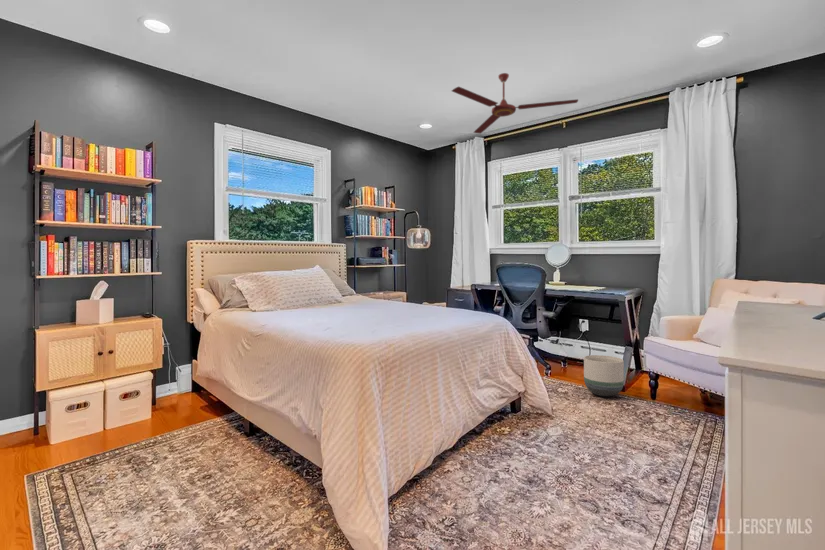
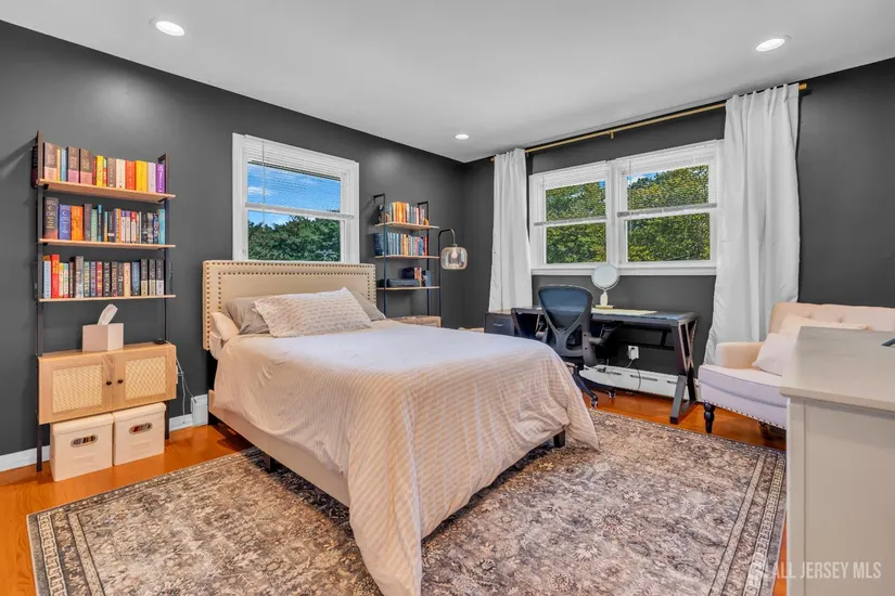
- planter [583,354,625,398]
- ceiling fan [451,72,579,135]
